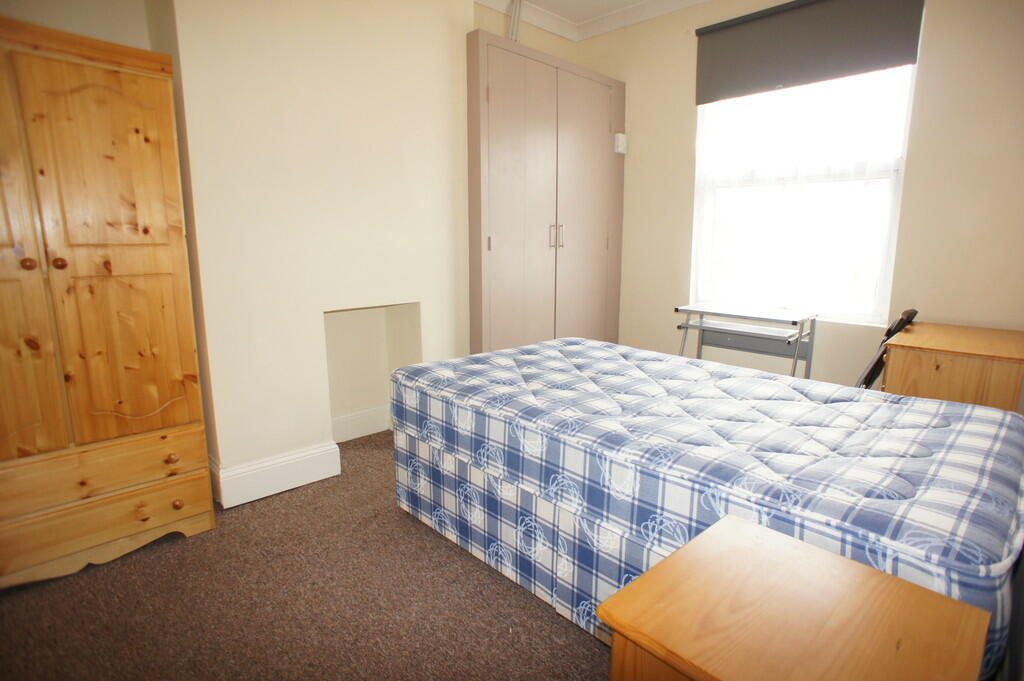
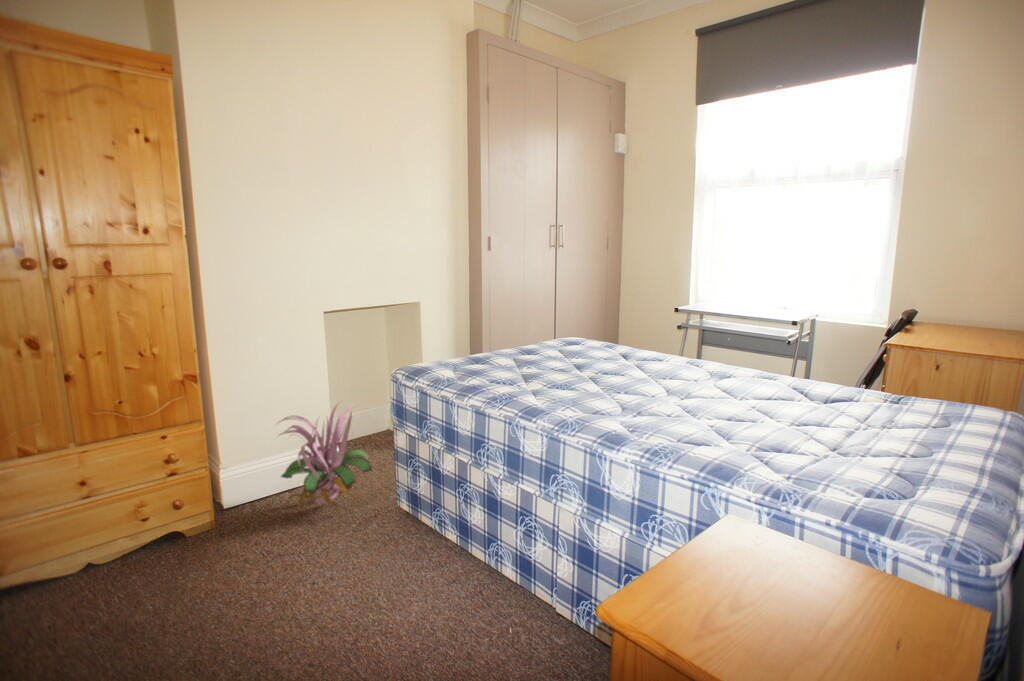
+ decorative plant [273,399,373,514]
